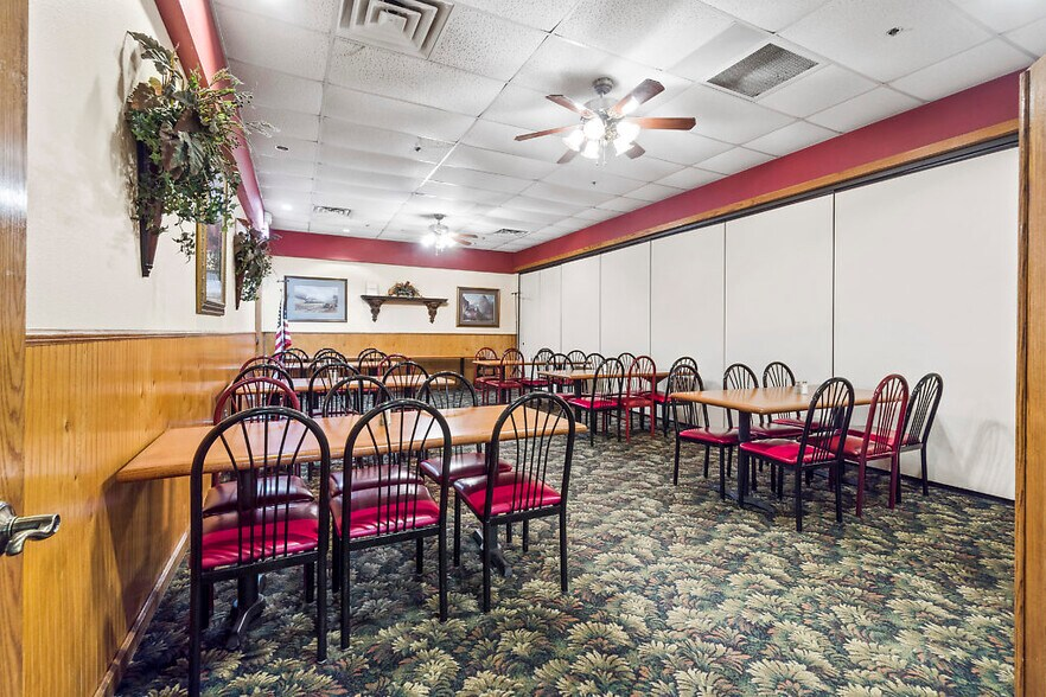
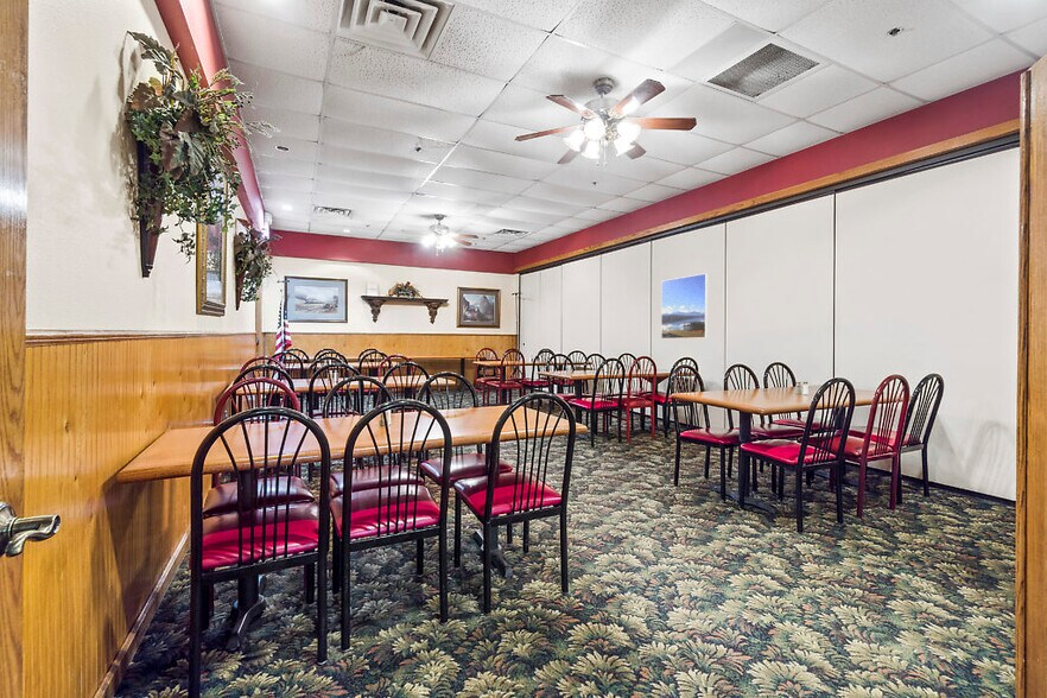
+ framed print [660,272,709,340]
